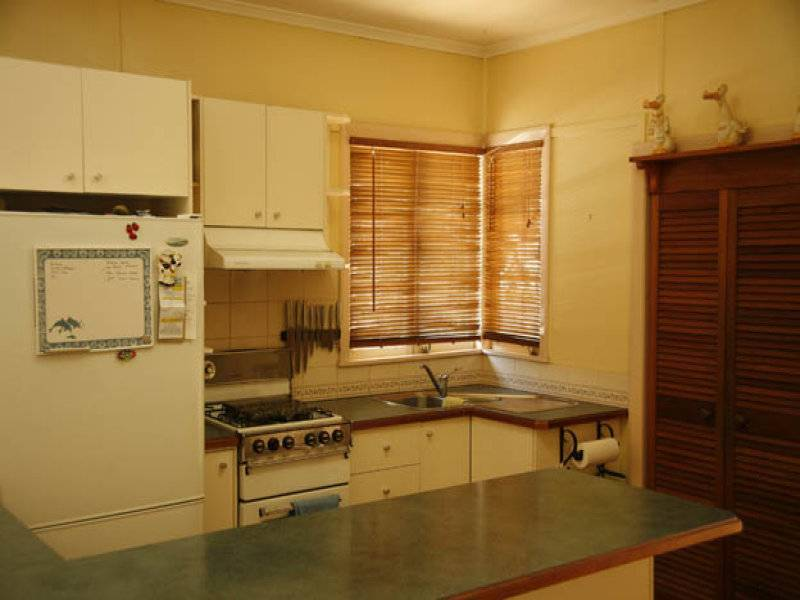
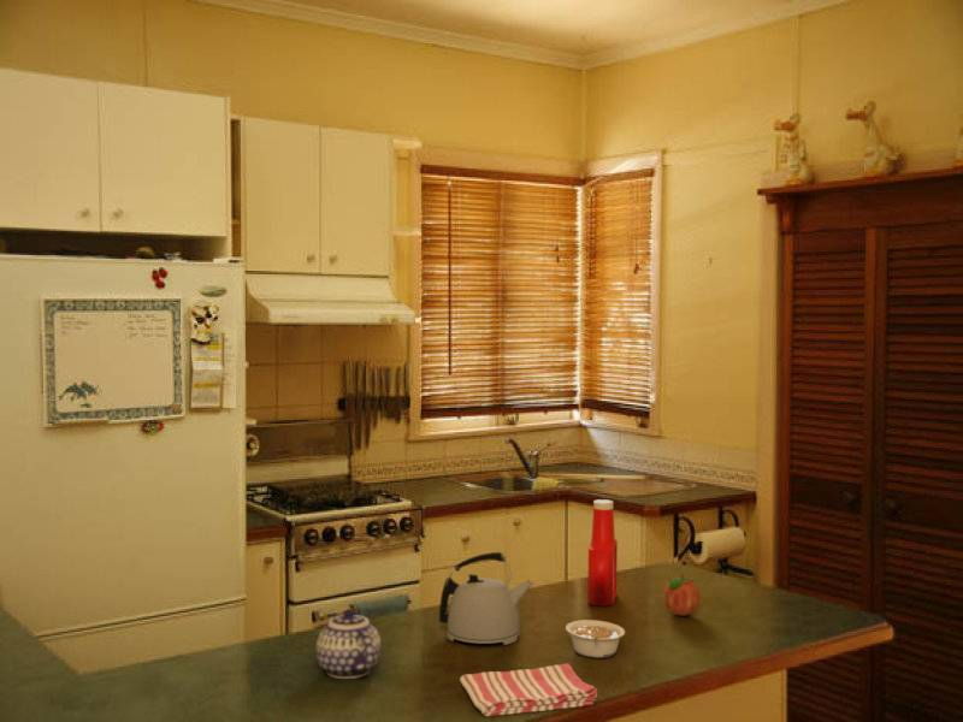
+ kettle [438,551,534,646]
+ fruit [662,573,701,617]
+ teapot [315,608,382,680]
+ legume [565,619,626,659]
+ dish towel [459,662,598,717]
+ soap bottle [586,498,619,608]
